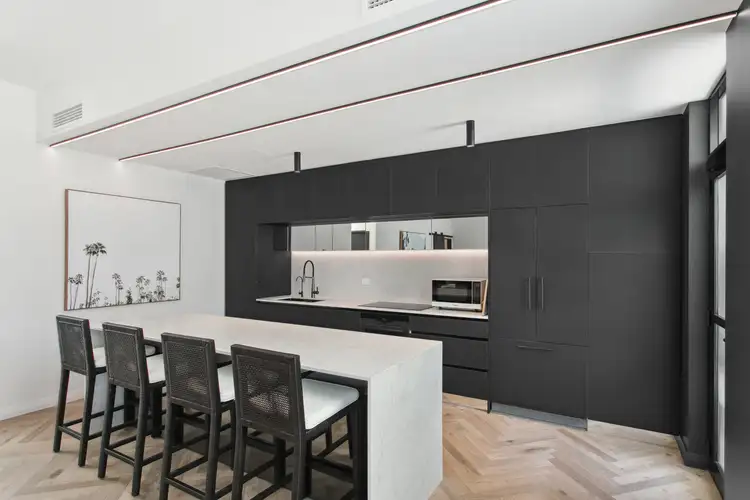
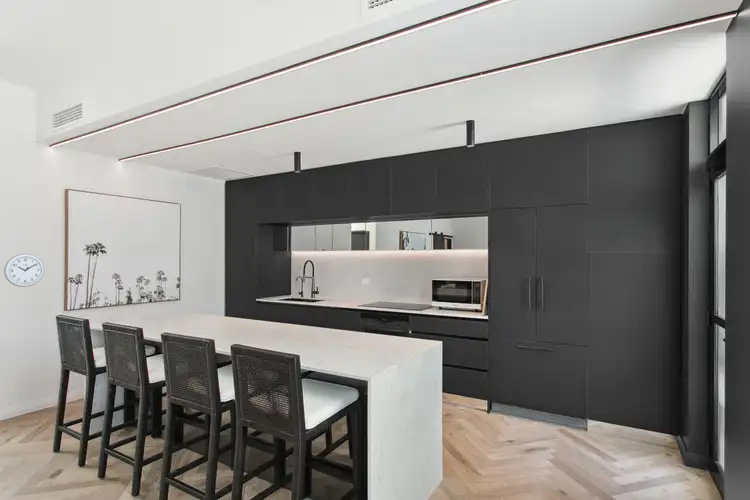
+ wall clock [3,253,45,288]
